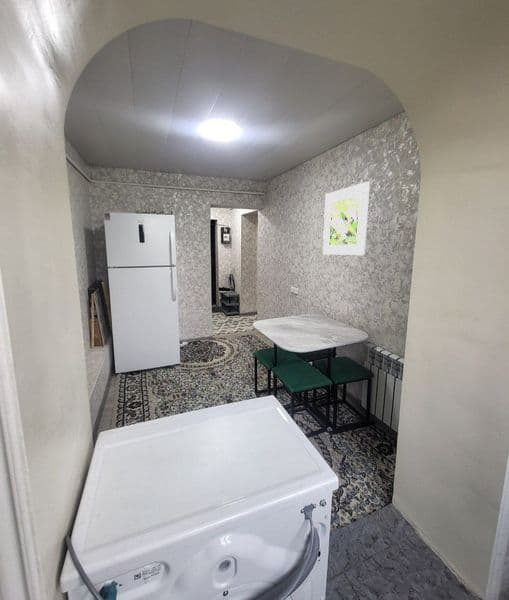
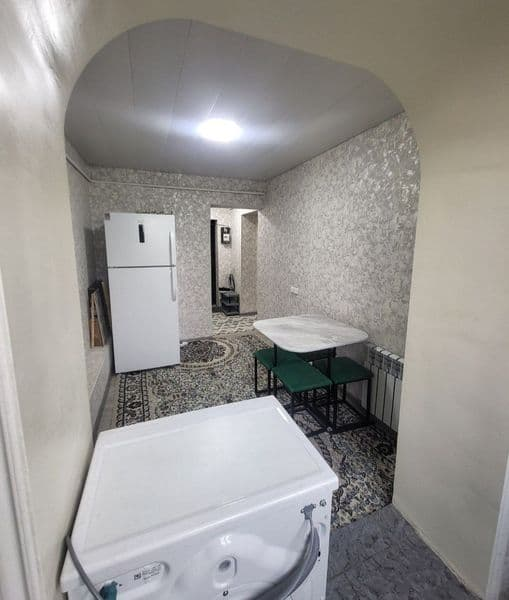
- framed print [322,180,371,256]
